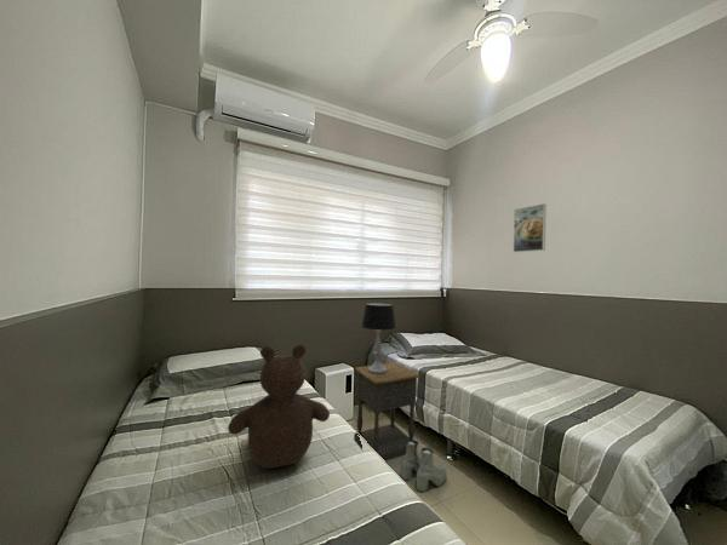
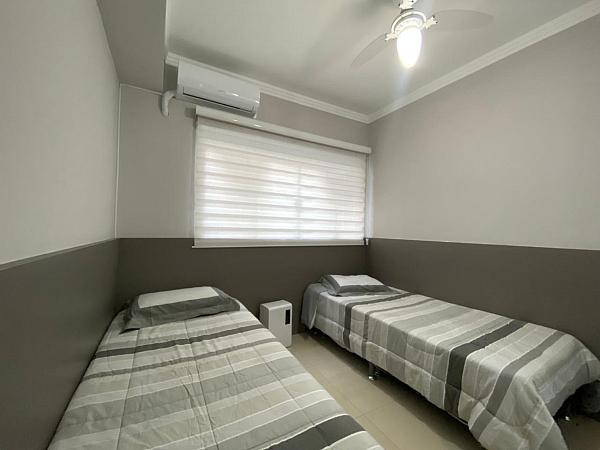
- boots [401,440,448,493]
- nightstand [353,361,422,461]
- teddy bear [227,343,331,470]
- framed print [513,202,548,253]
- table lamp [360,302,396,374]
